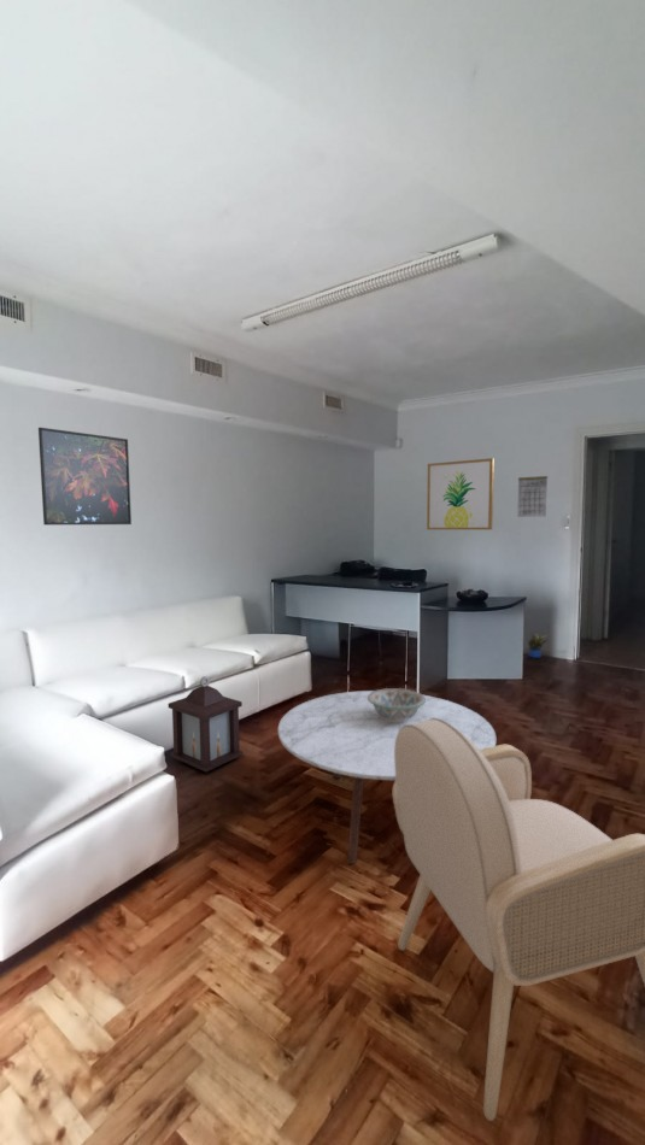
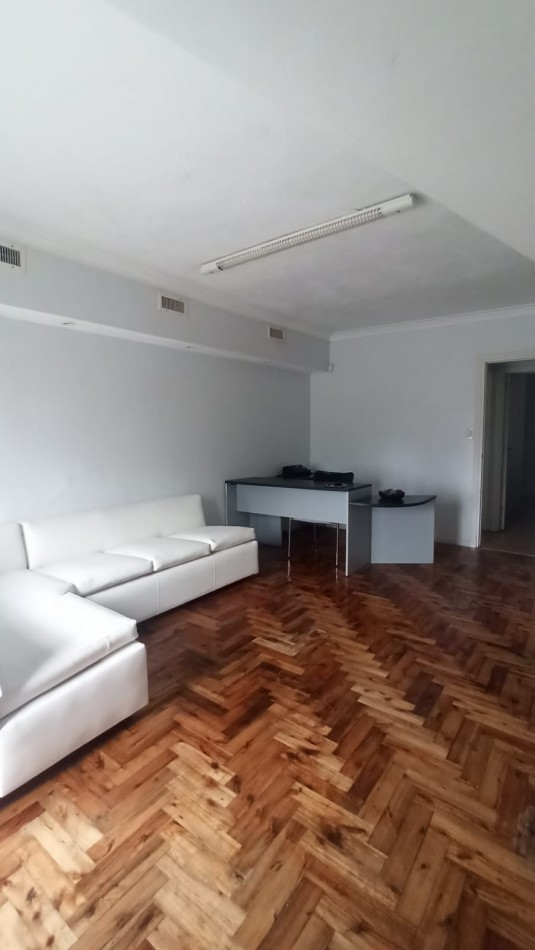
- coffee table [277,689,497,865]
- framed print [37,427,133,525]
- lantern [168,675,244,773]
- armchair [391,718,645,1122]
- potted plant [527,629,550,659]
- calendar [516,469,549,518]
- wall art [426,457,496,530]
- decorative bowl [368,687,426,723]
